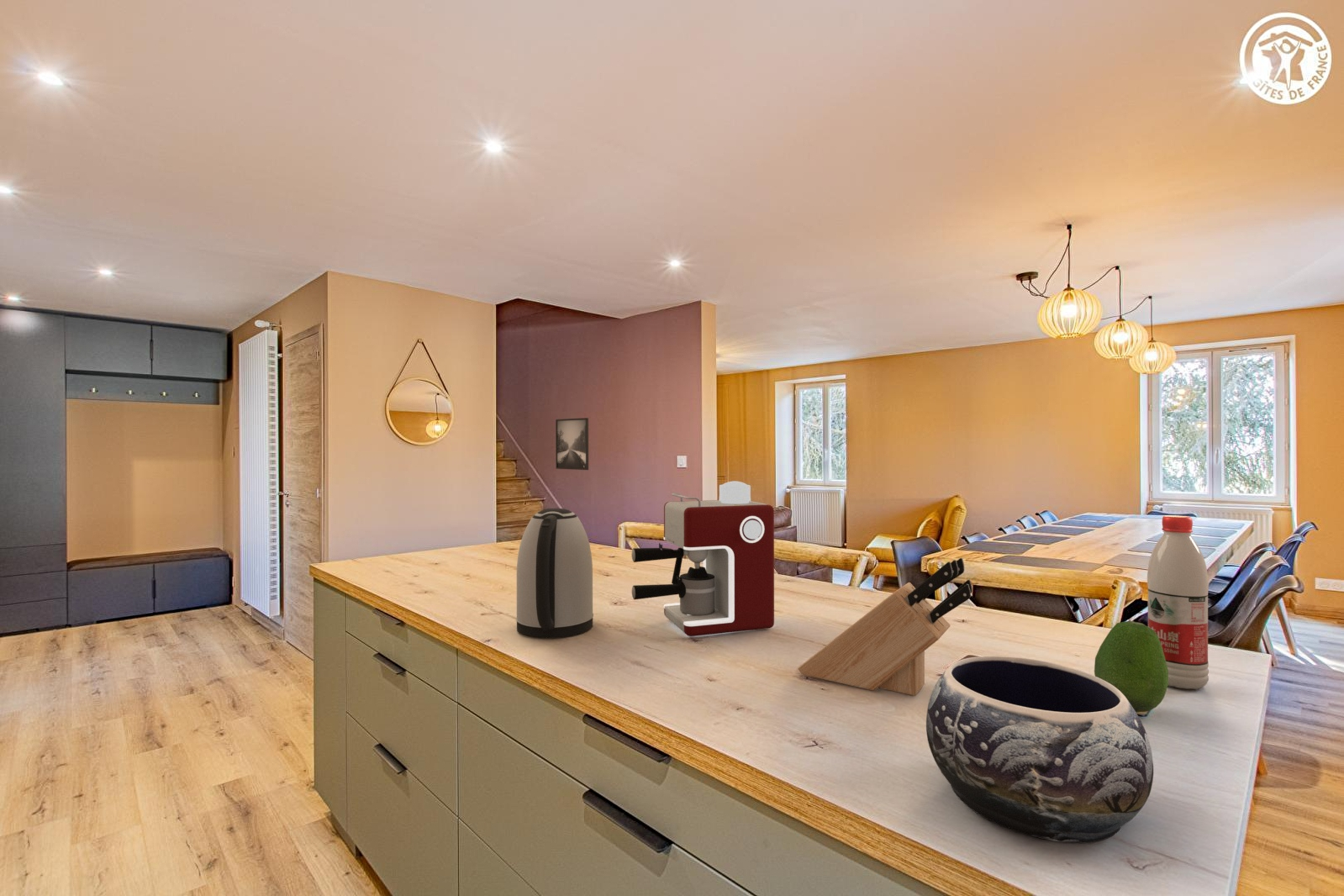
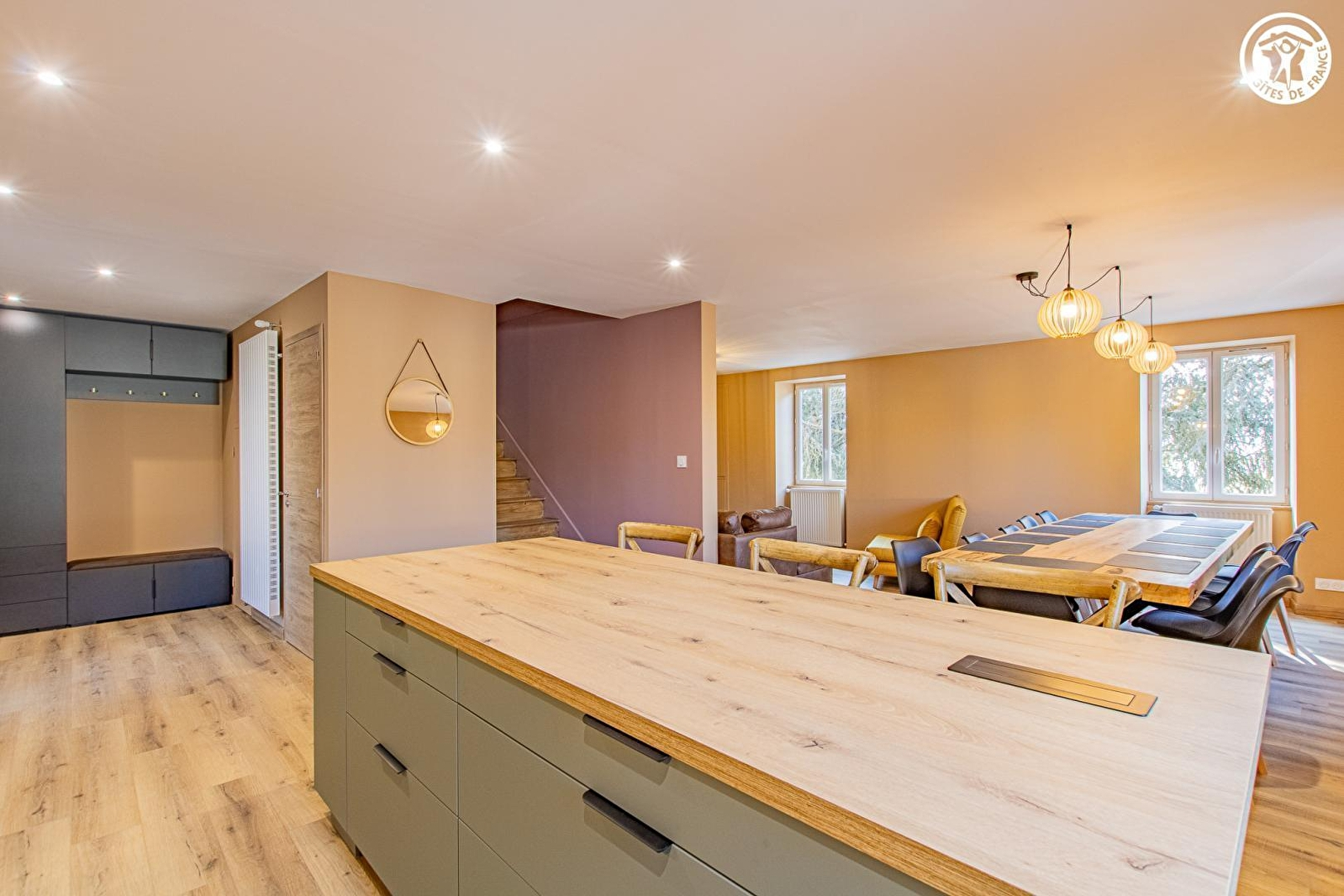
- decorative bowl [925,656,1154,844]
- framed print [555,417,589,471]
- kettle [515,508,594,640]
- knife block [797,557,973,697]
- coffee maker [631,480,775,637]
- water bottle [1146,514,1210,690]
- fruit [1094,620,1168,714]
